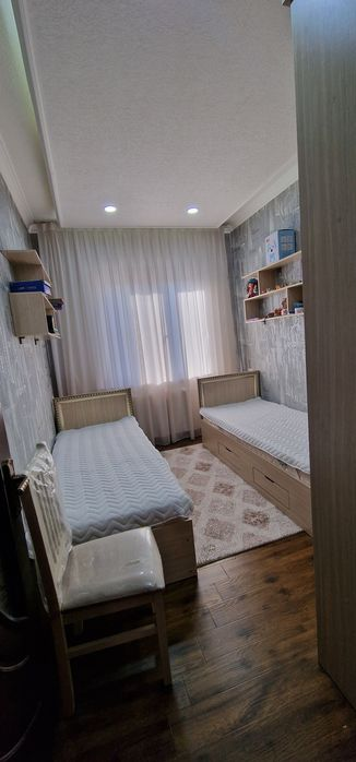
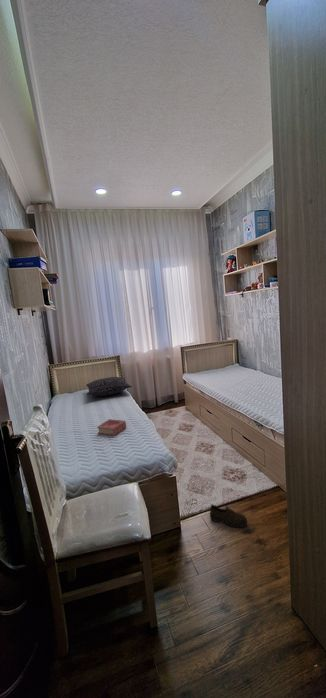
+ shoe [209,503,248,528]
+ pillow [85,376,133,397]
+ book [96,418,127,437]
